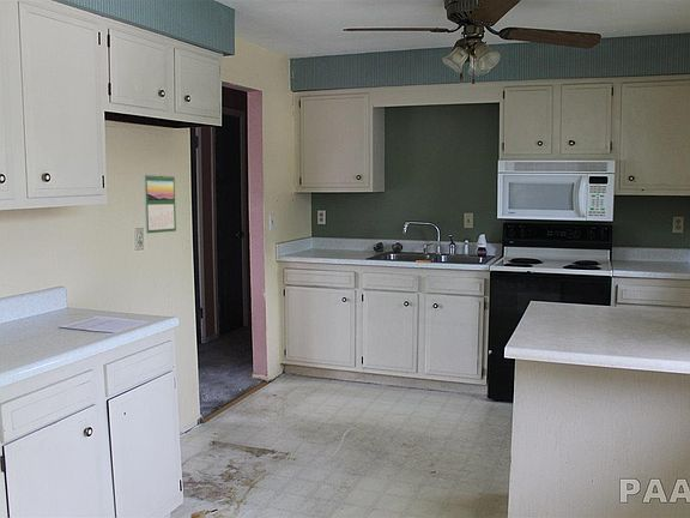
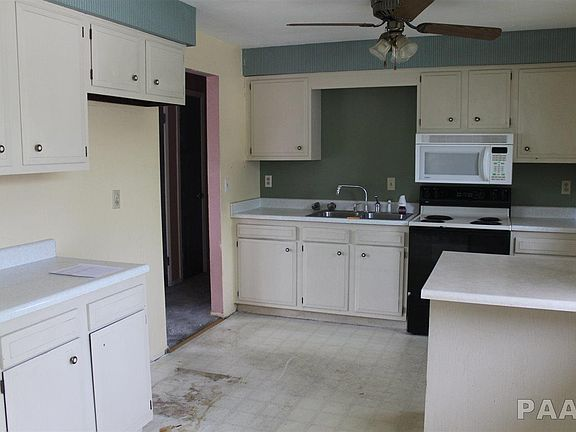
- calendar [143,173,177,235]
